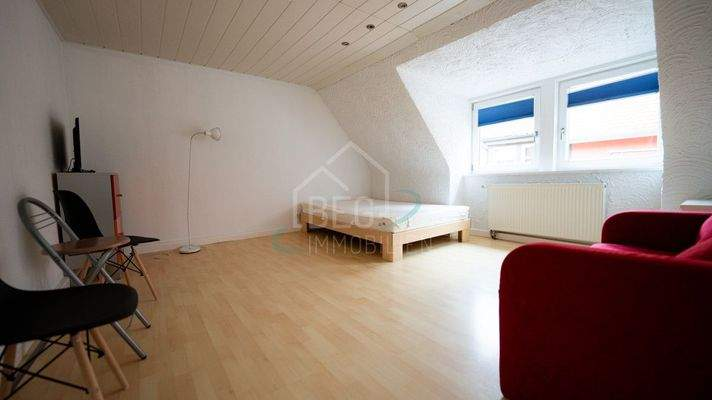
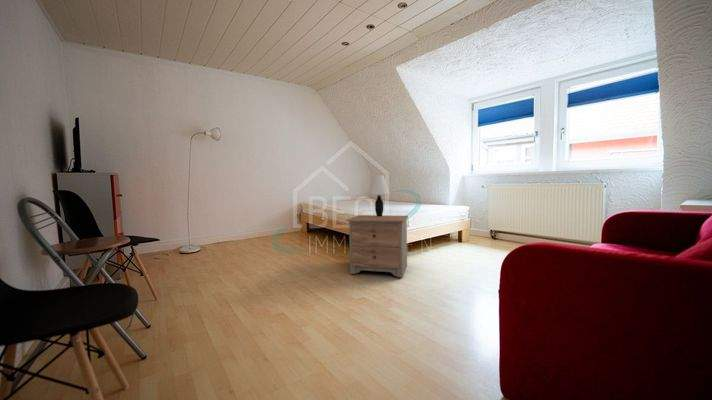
+ nightstand [346,214,409,278]
+ table lamp [367,174,391,217]
